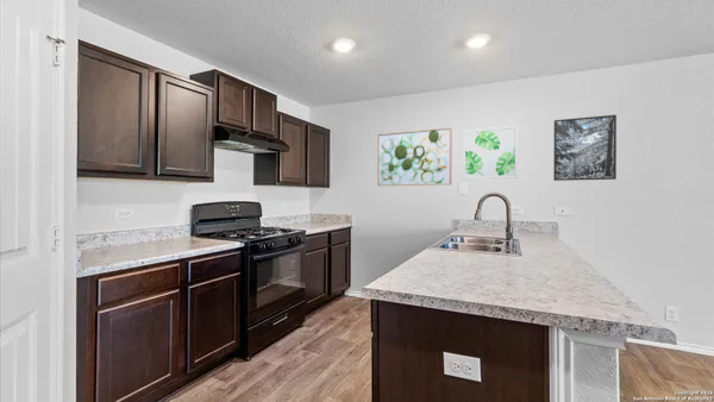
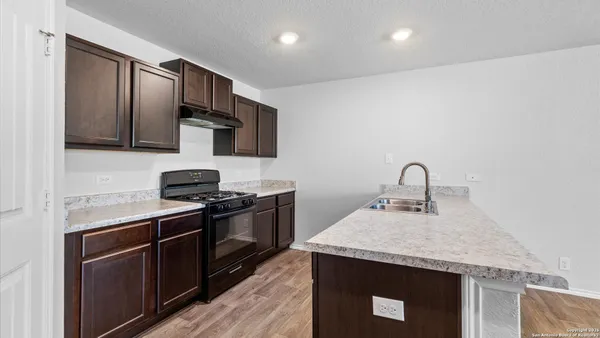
- wall art [376,126,452,187]
- wall art [462,125,519,181]
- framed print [552,114,618,182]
